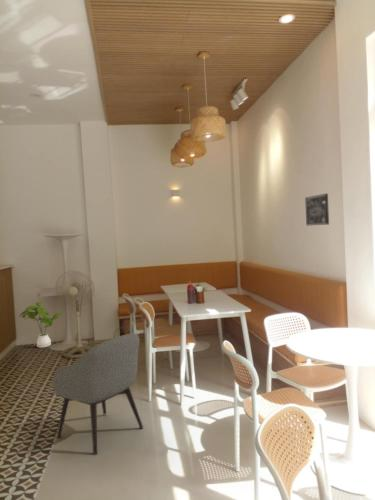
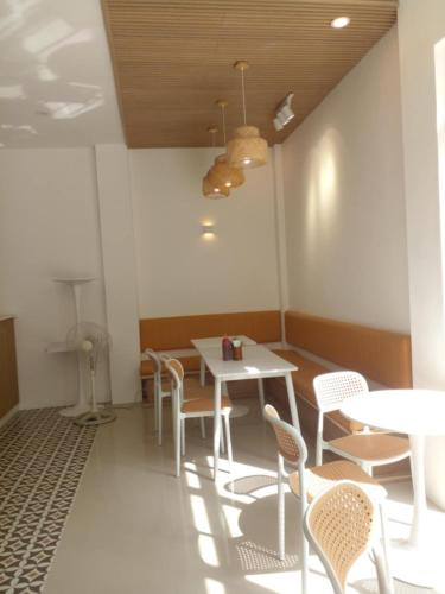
- chair [52,332,144,456]
- wall art [304,192,330,226]
- house plant [19,301,68,349]
